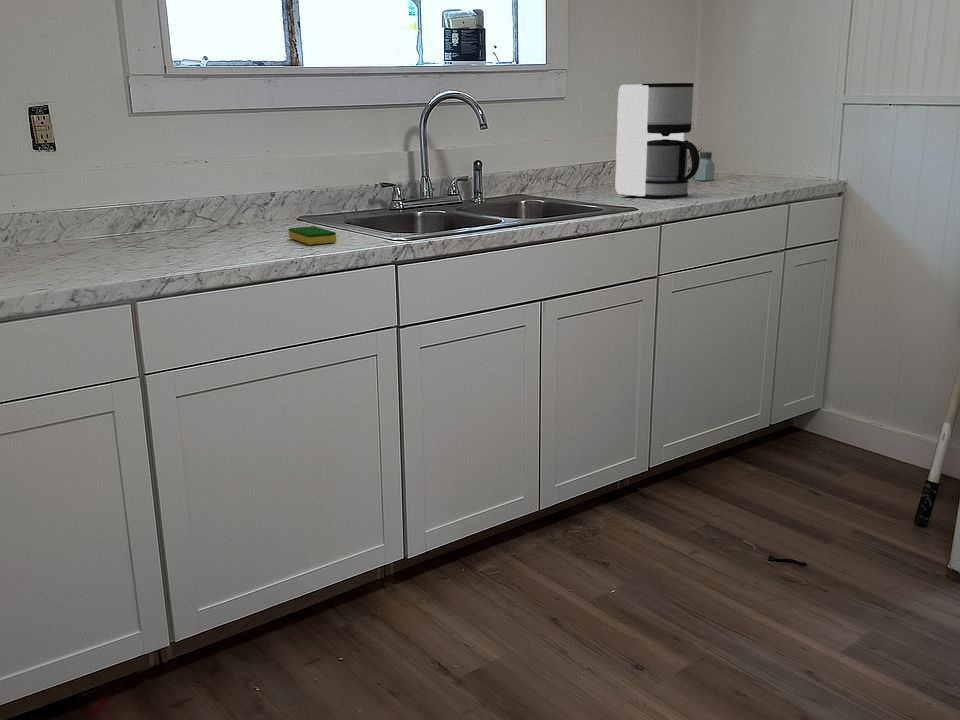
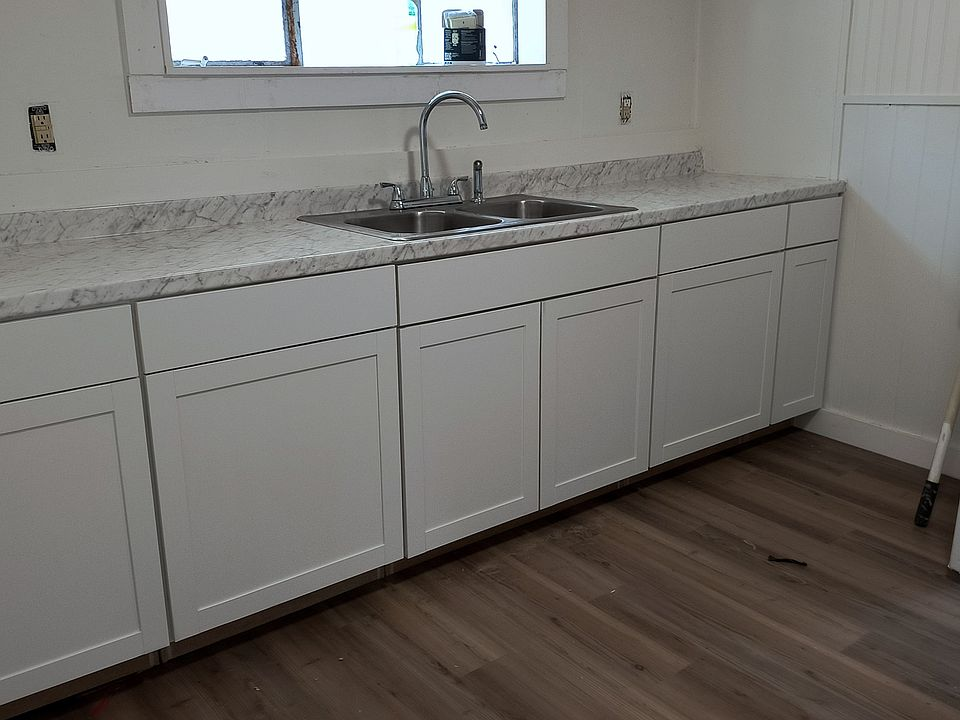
- coffee maker [615,82,700,199]
- dish sponge [288,225,337,246]
- saltshaker [694,151,716,182]
